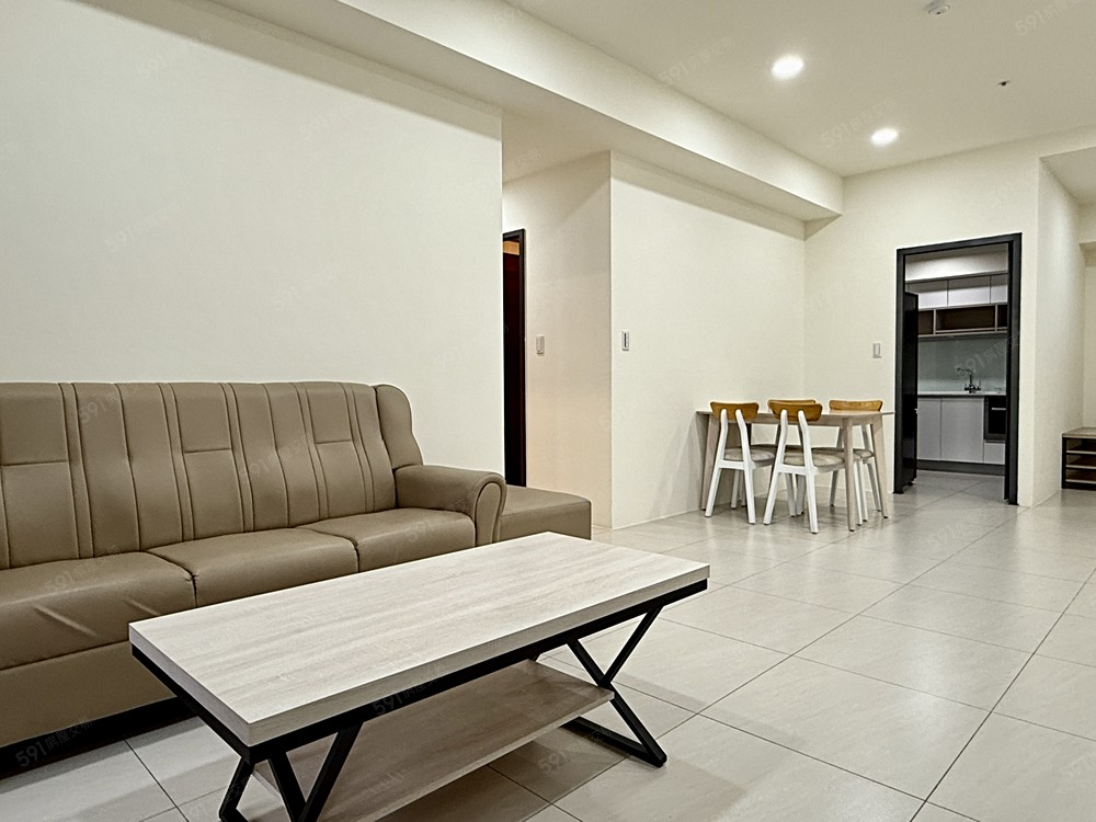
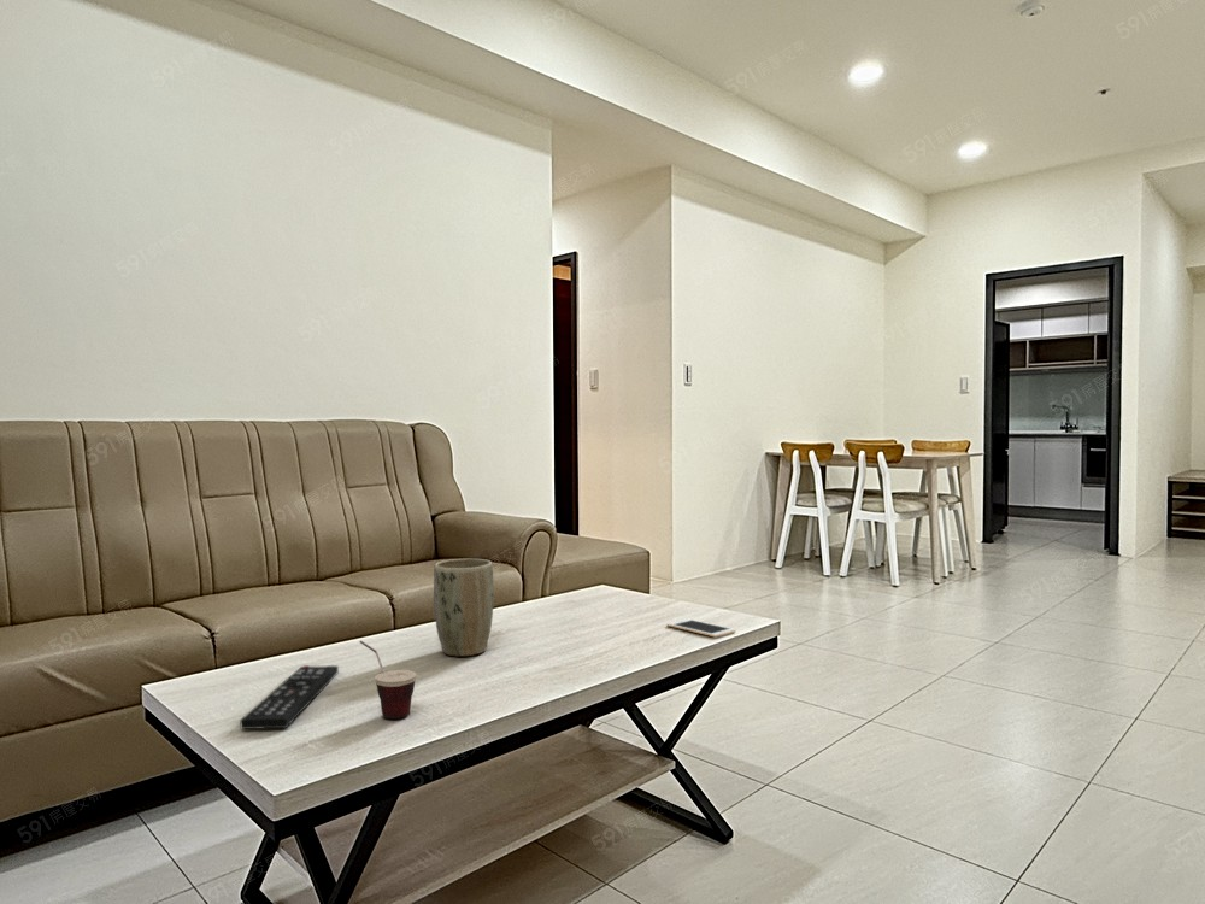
+ cell phone [665,617,736,639]
+ plant pot [433,558,495,657]
+ remote control [239,664,340,730]
+ cup [359,640,417,720]
